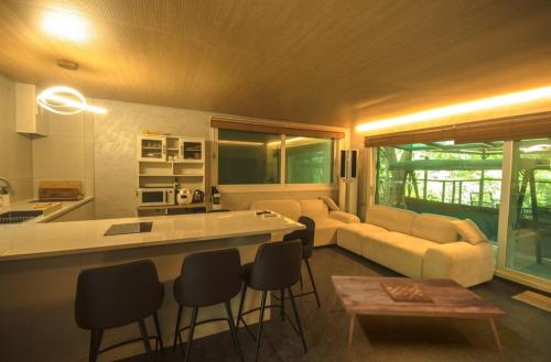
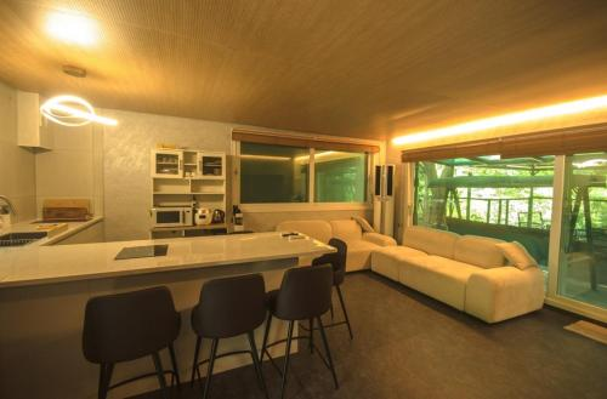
- coffee table [331,275,508,362]
